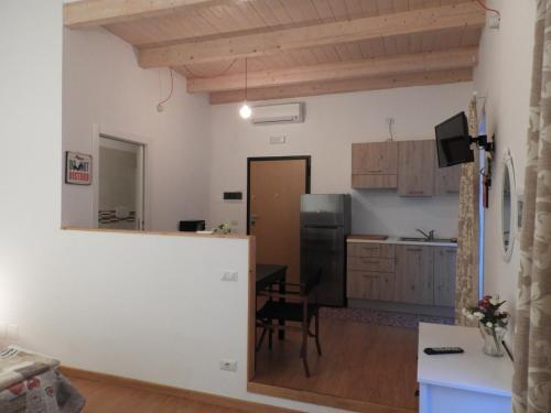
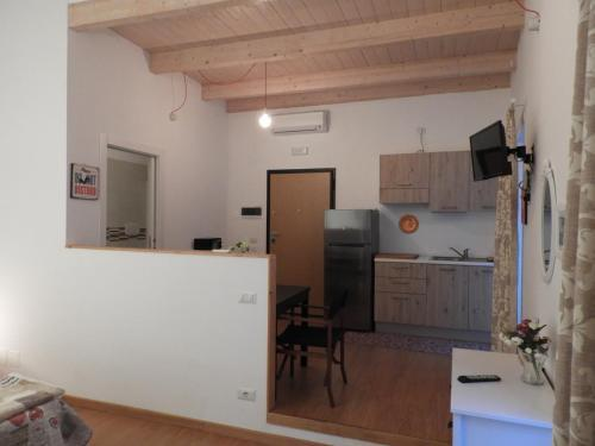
+ decorative plate [397,213,420,235]
